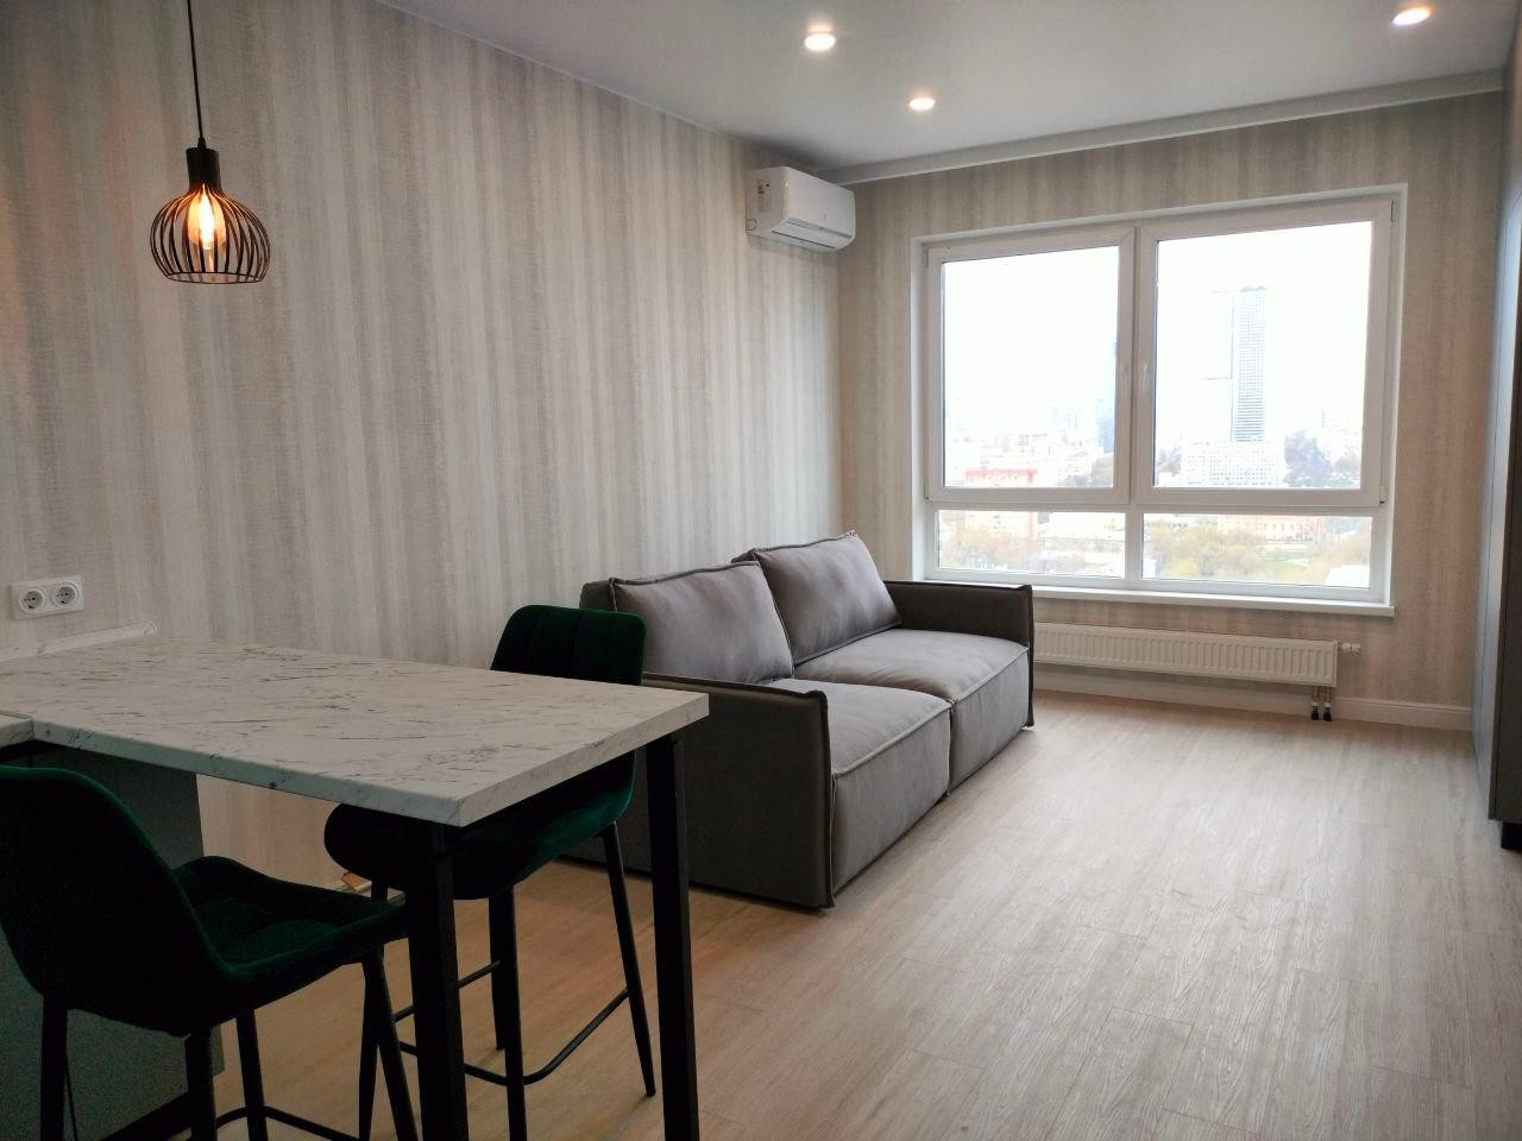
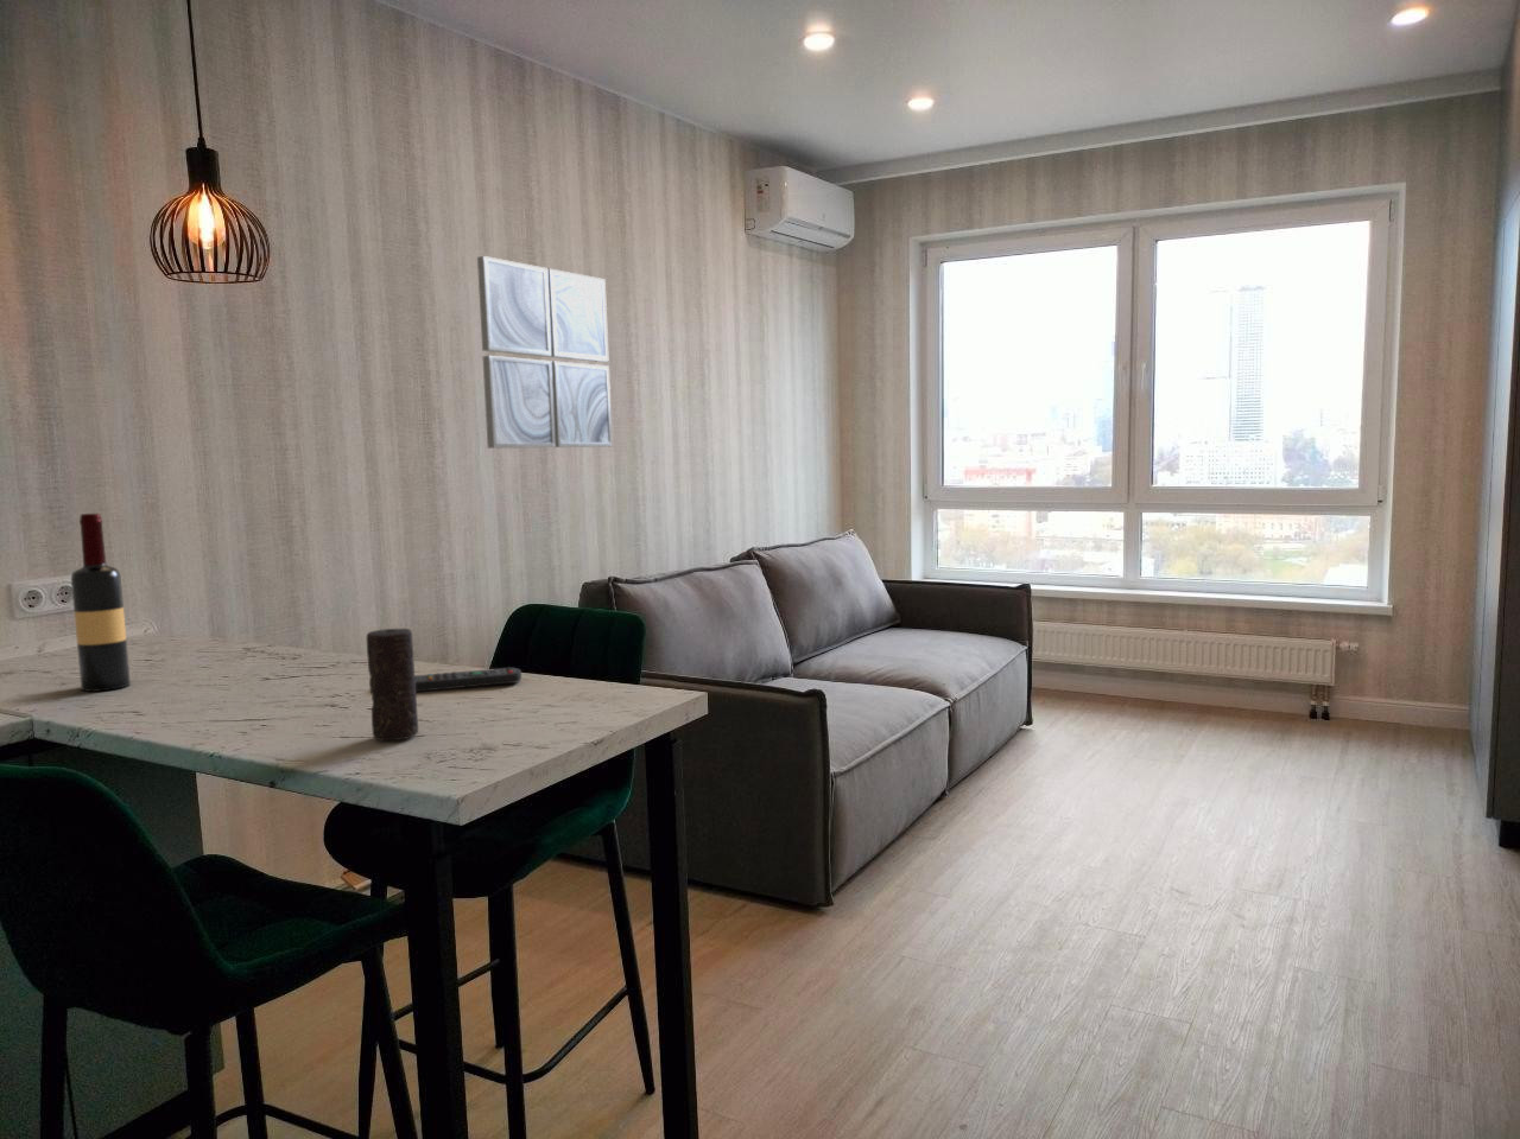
+ wall art [476,255,614,450]
+ candle [366,628,419,742]
+ wine bottle [71,512,132,693]
+ remote control [414,665,523,693]
